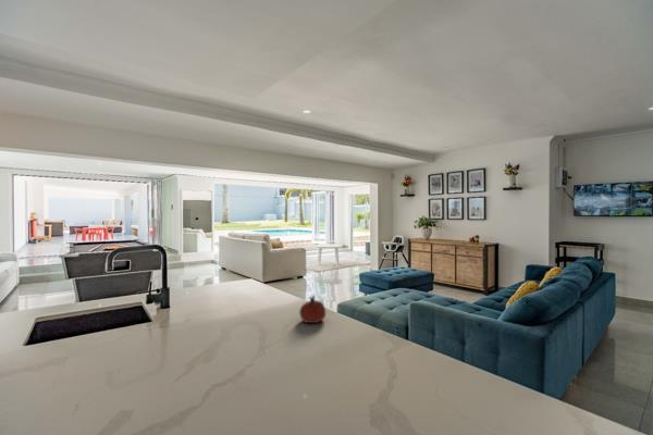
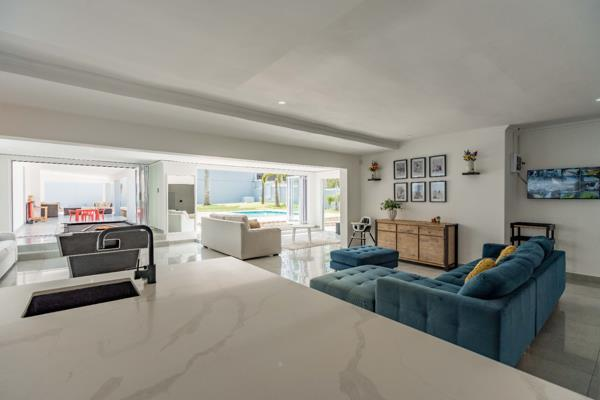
- fruit [298,295,326,324]
